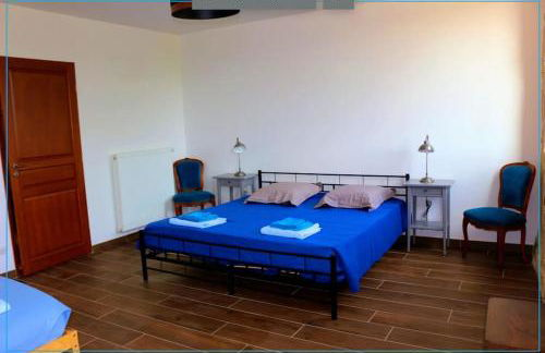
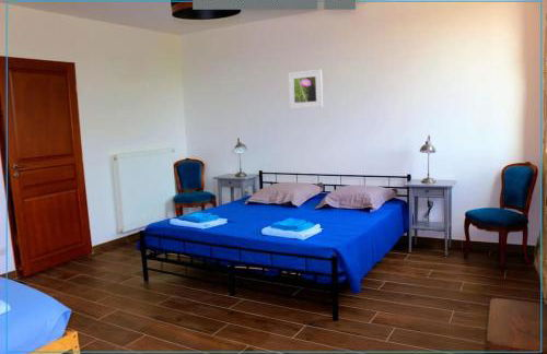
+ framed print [288,69,324,110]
